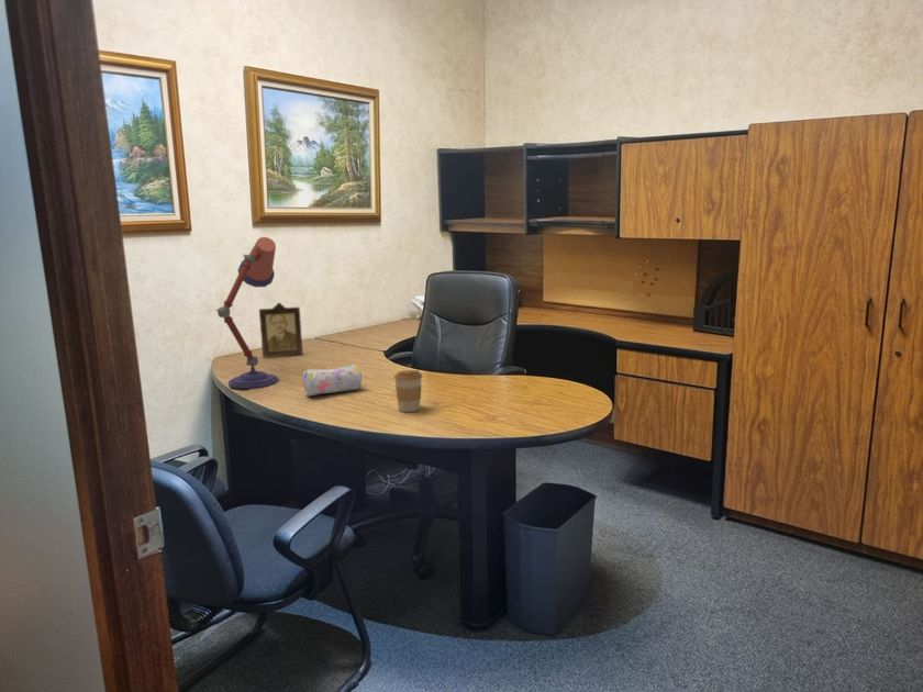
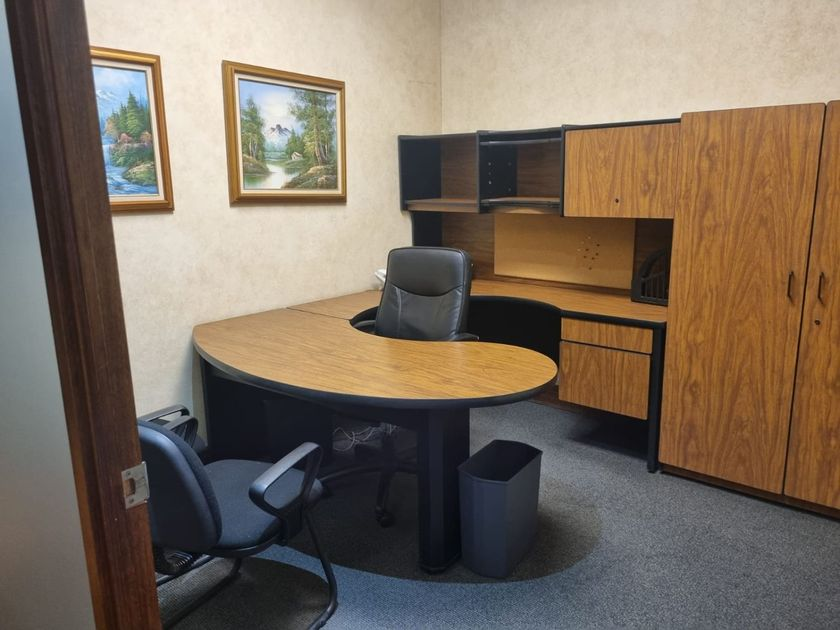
- desk lamp [215,236,280,390]
- coffee cup [392,369,423,413]
- pencil case [301,362,363,398]
- photo frame [258,302,303,358]
